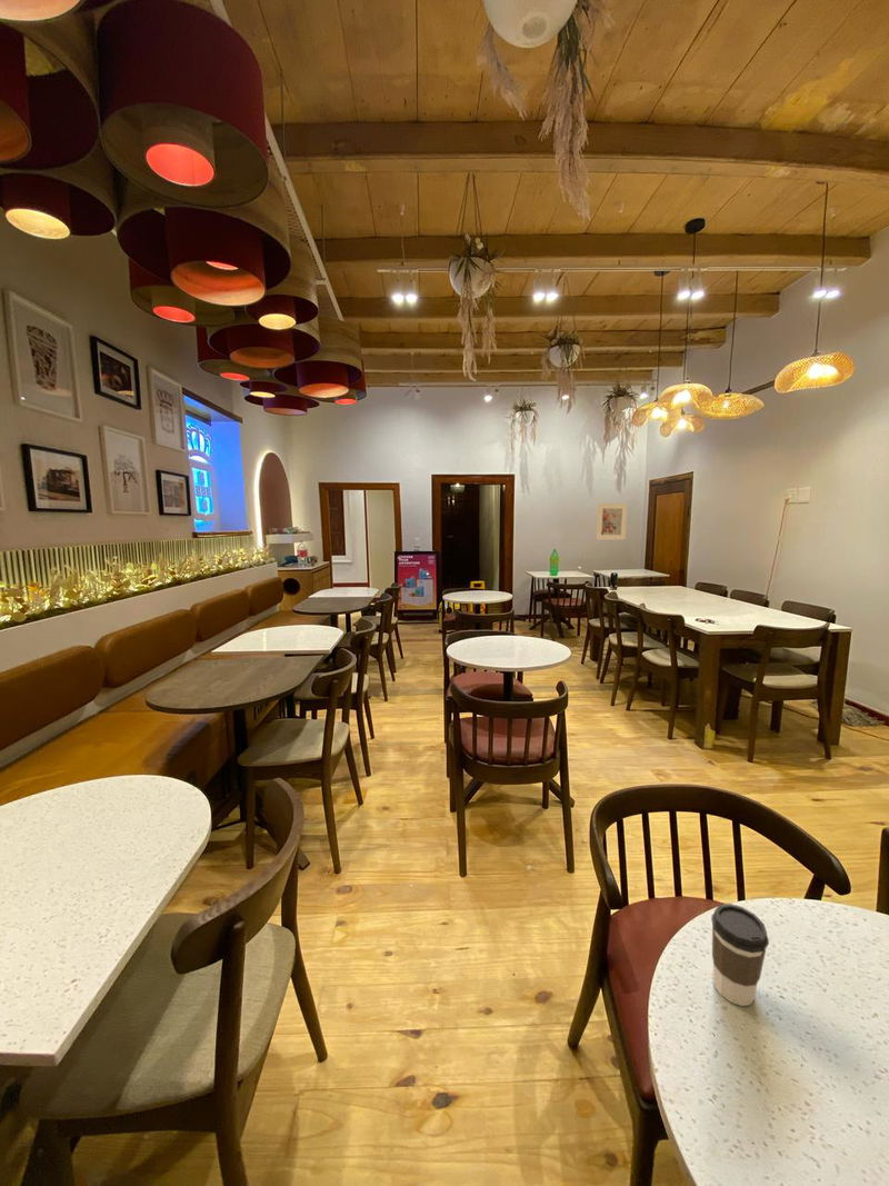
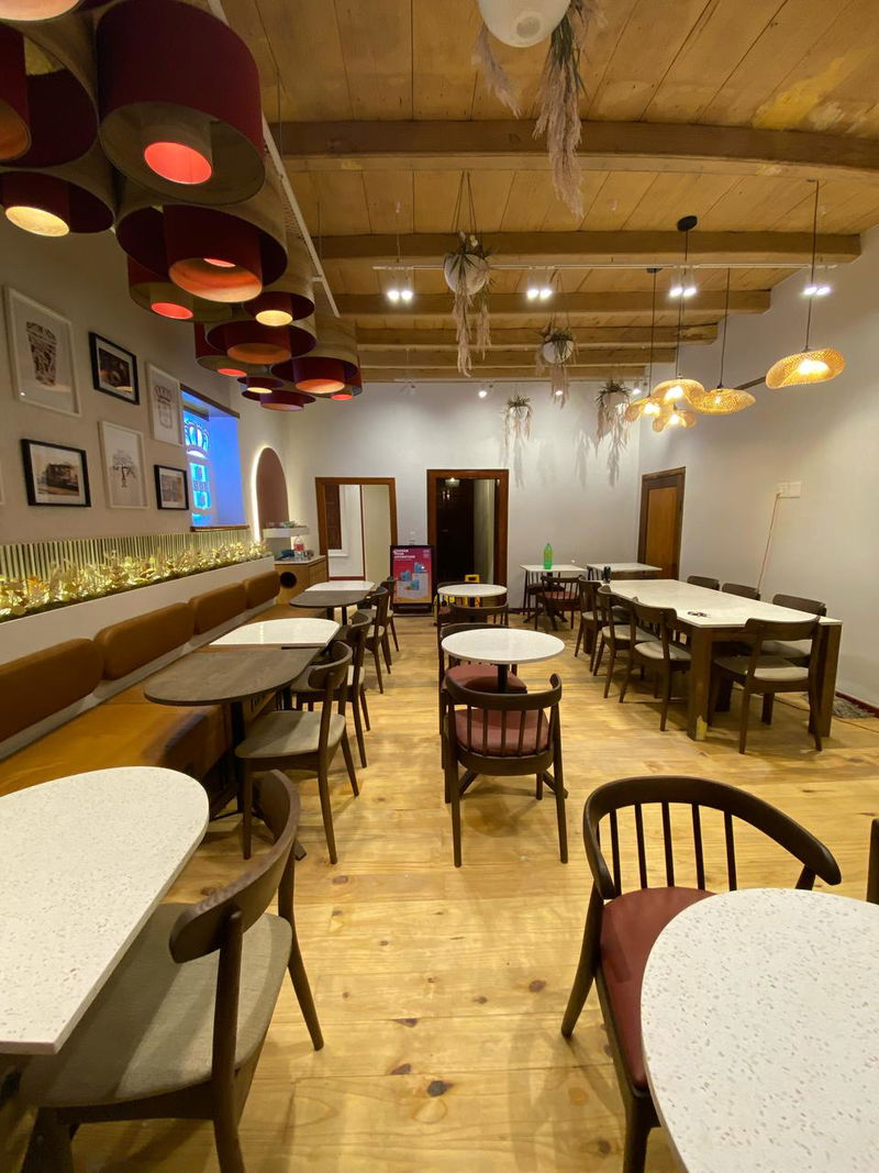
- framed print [596,502,629,540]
- coffee cup [710,903,770,1007]
